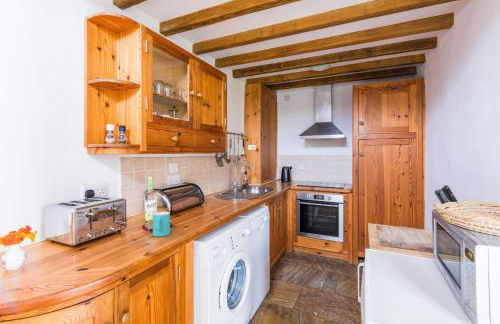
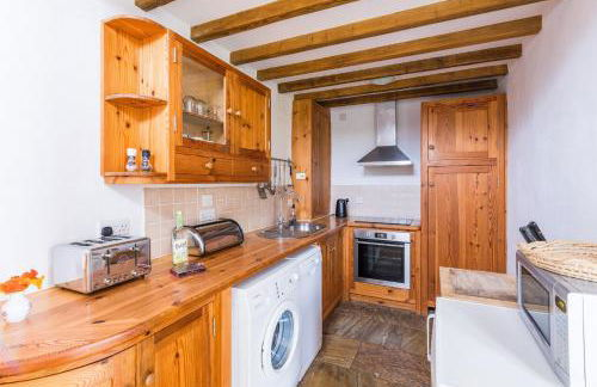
- cup [152,211,171,237]
